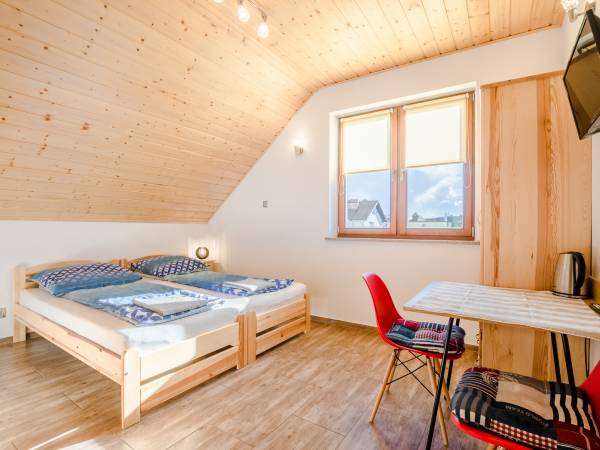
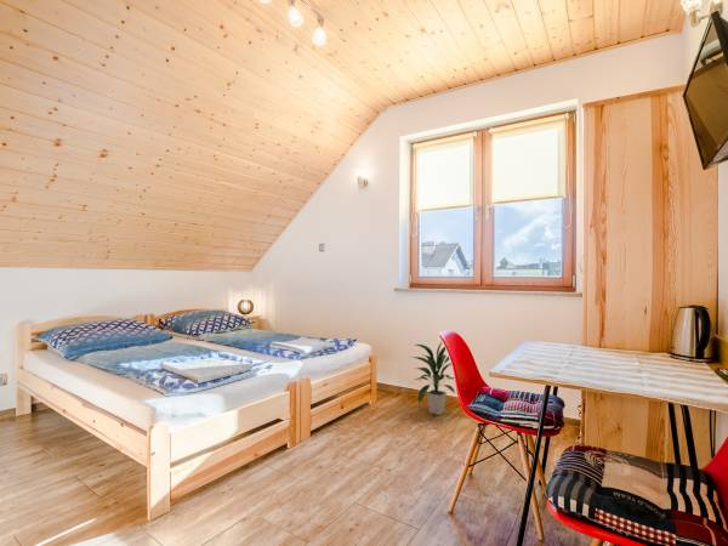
+ indoor plant [410,341,456,416]
